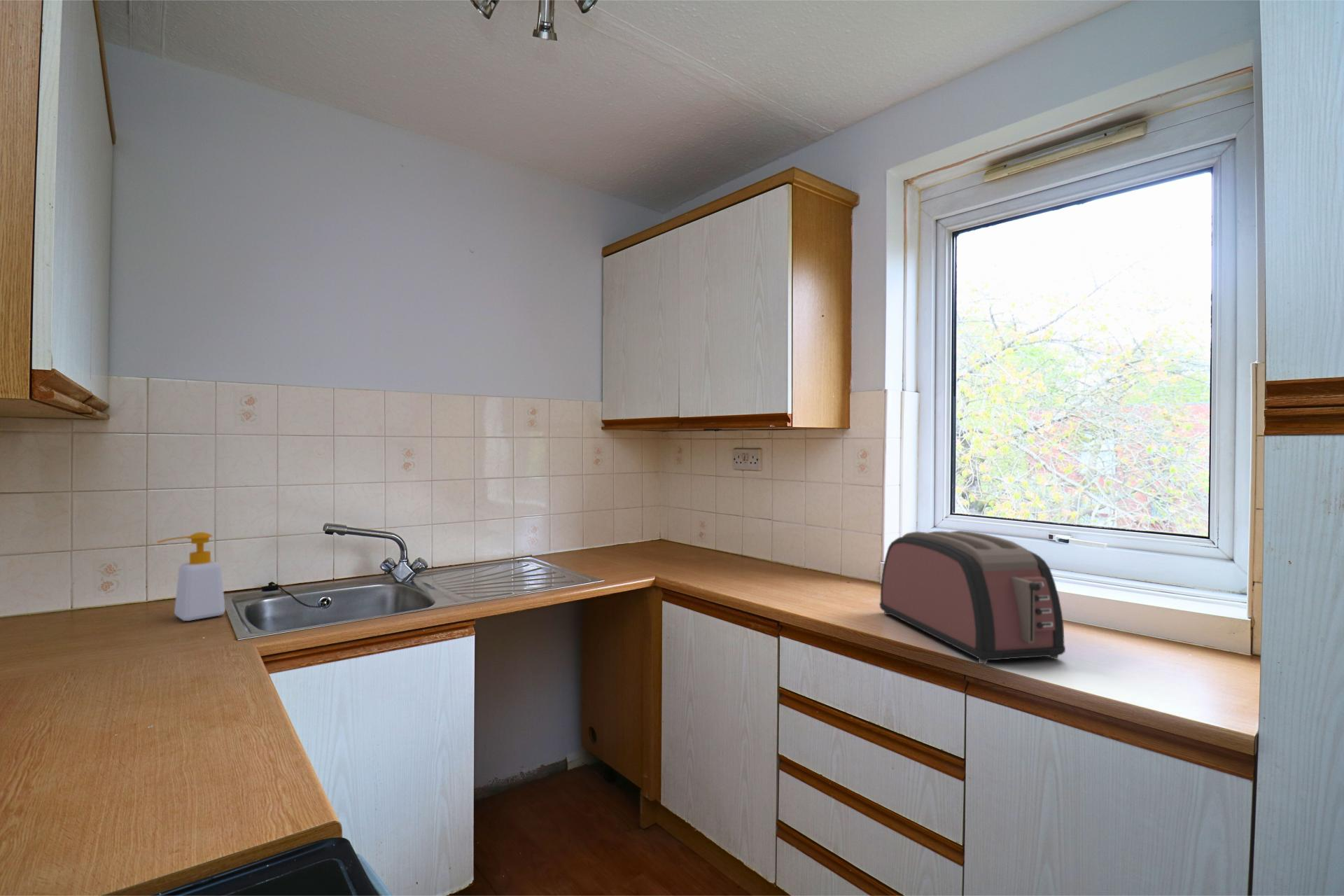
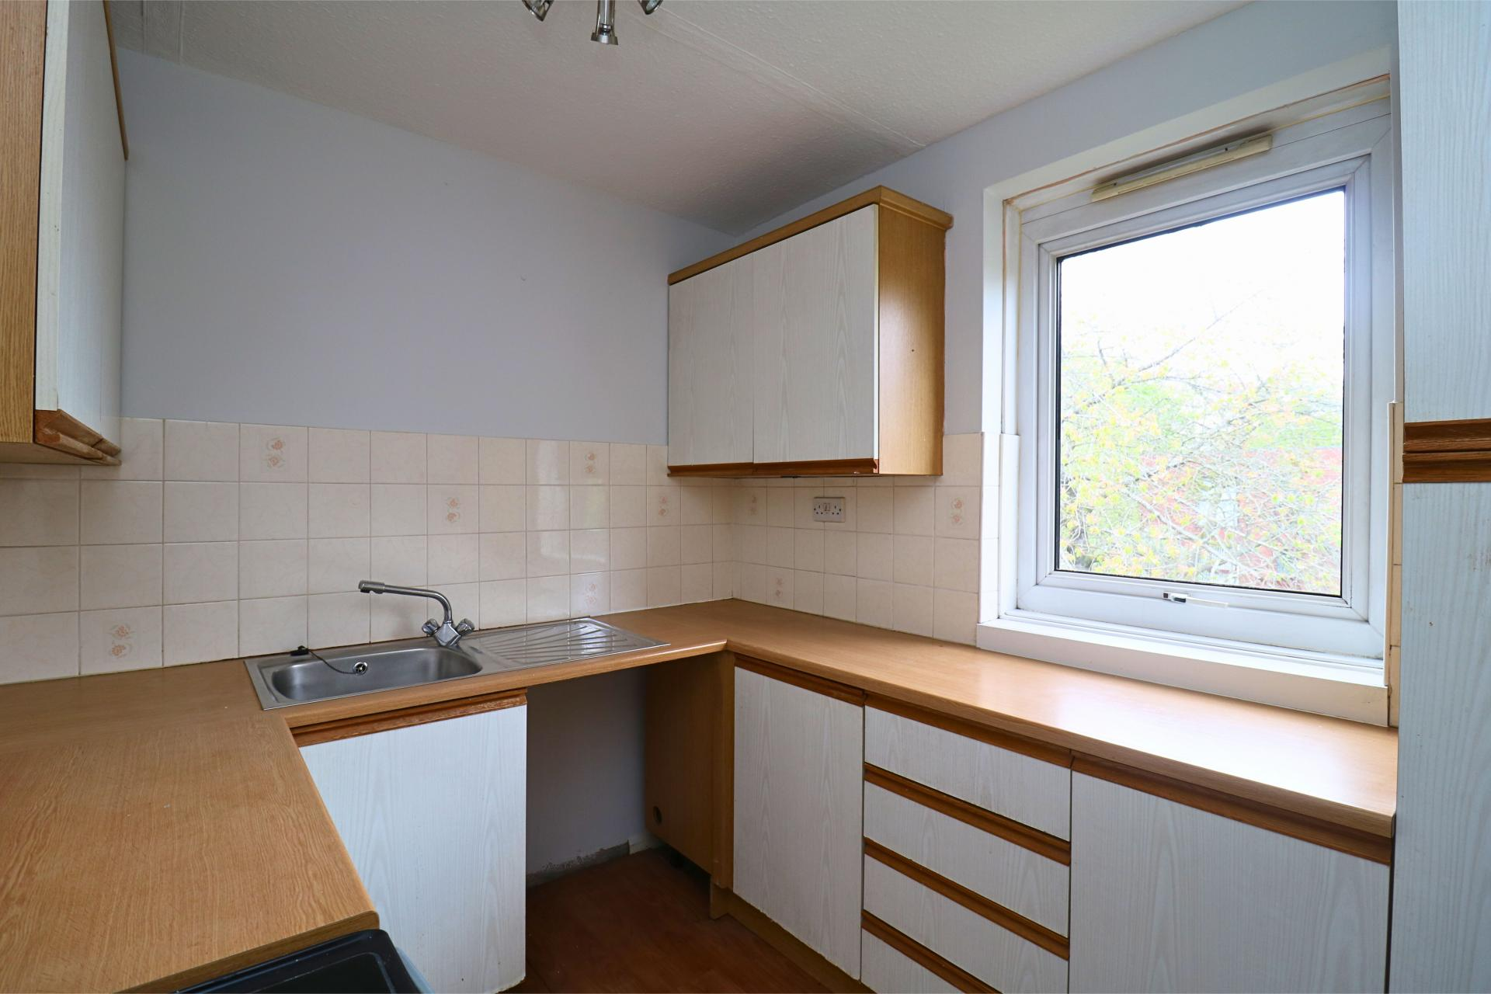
- toaster [879,530,1066,665]
- soap bottle [156,531,226,622]
